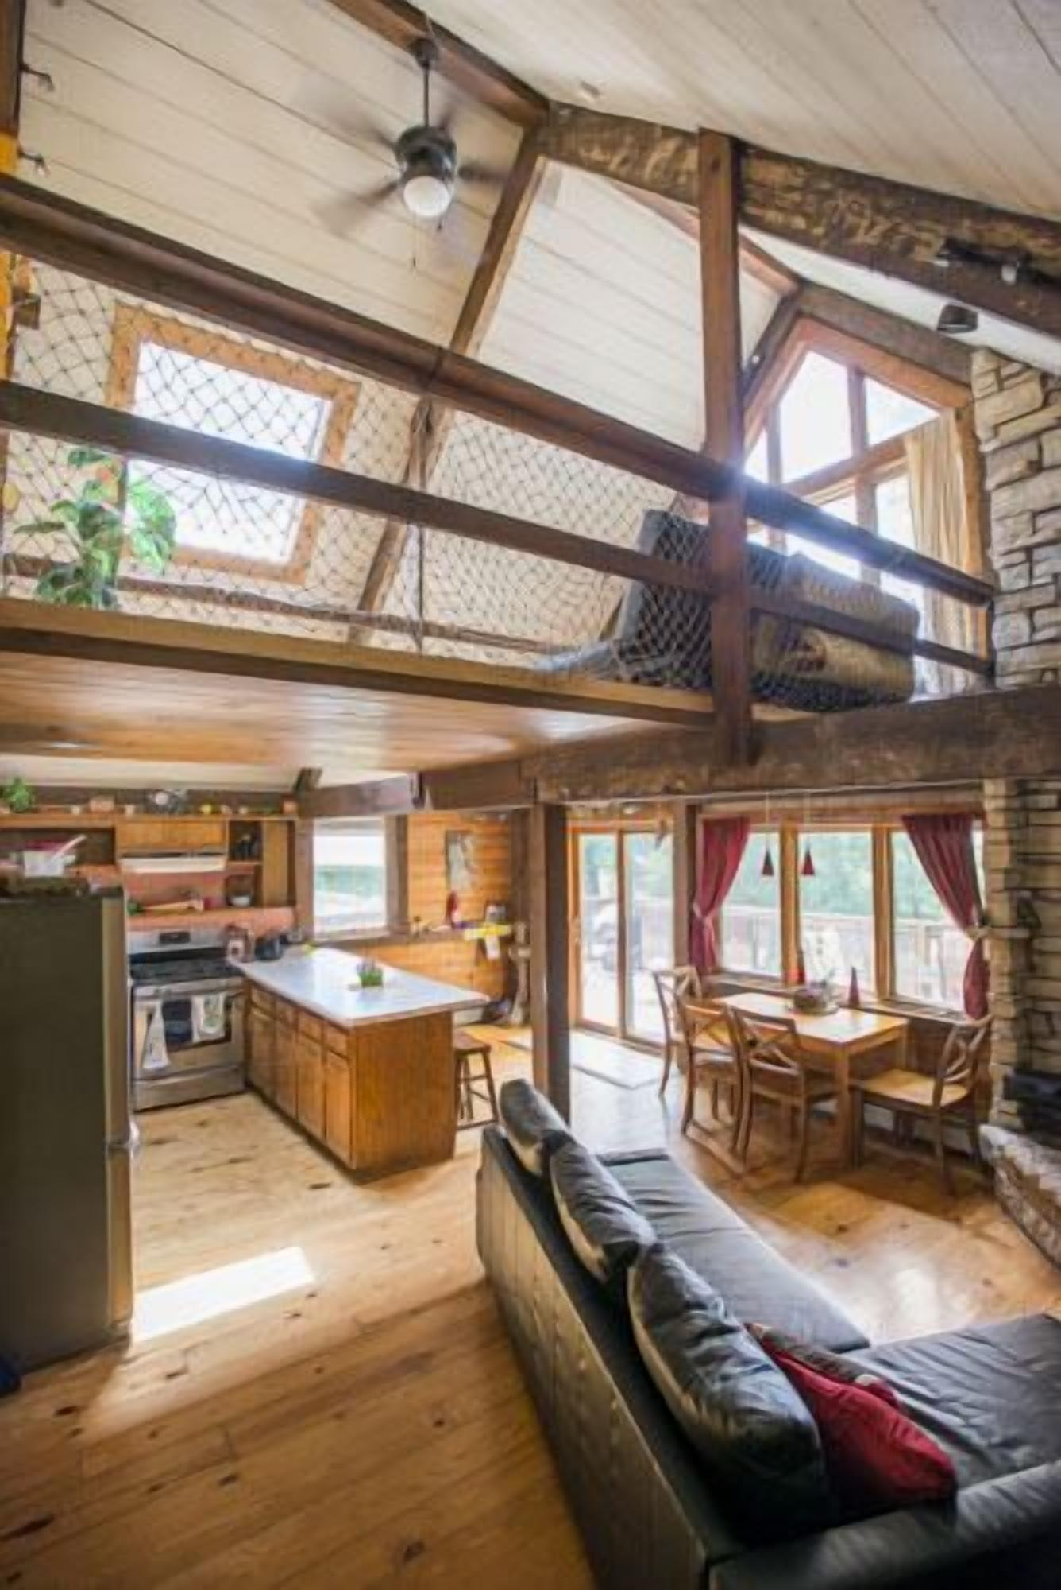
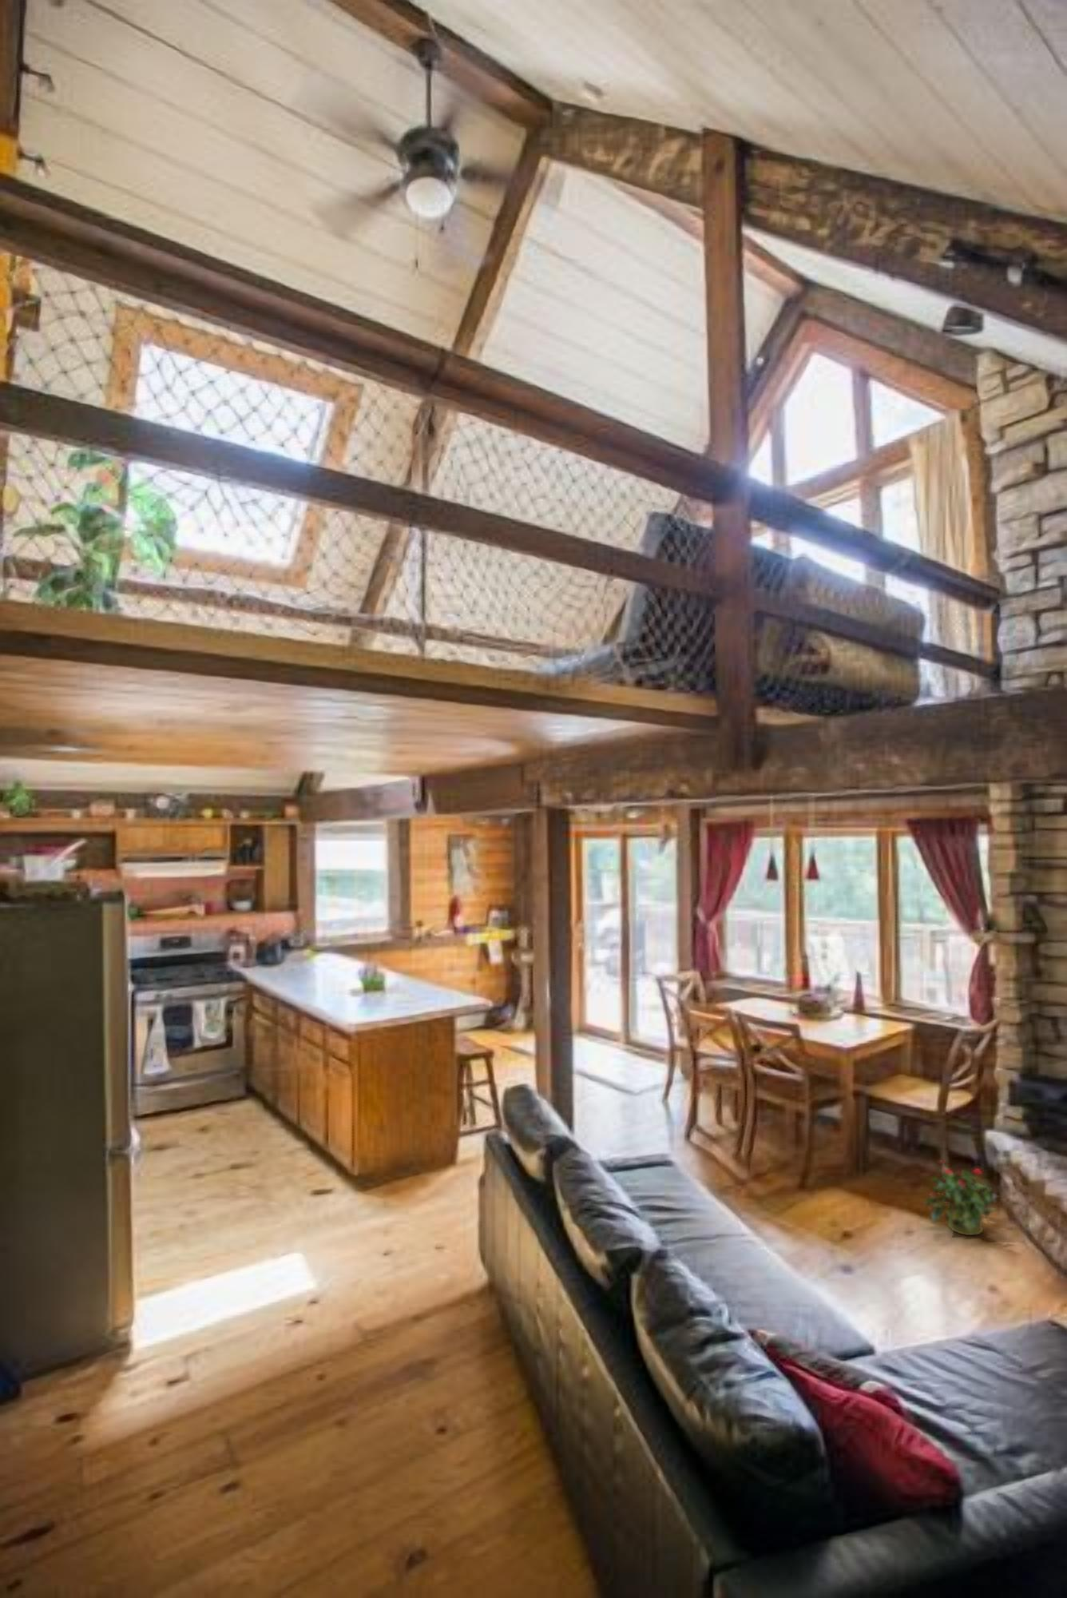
+ potted plant [924,1159,1000,1236]
